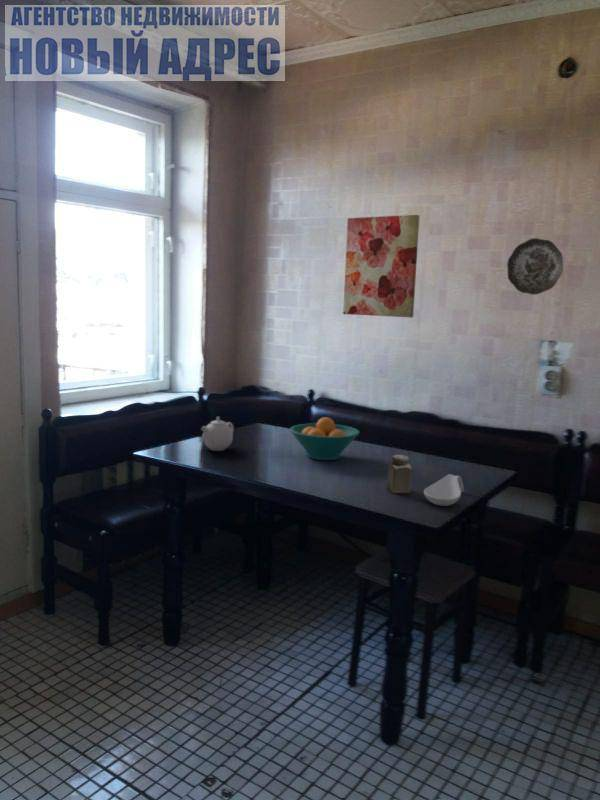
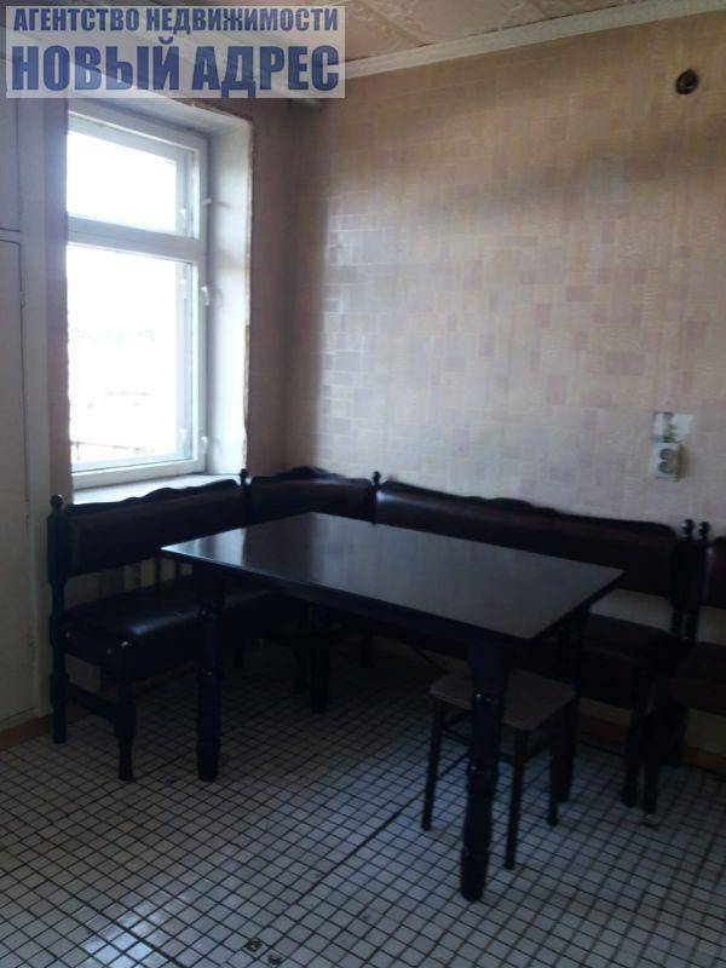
- fruit bowl [289,416,361,461]
- spoon rest [423,473,464,507]
- salt shaker [386,454,413,494]
- teapot [200,416,235,452]
- wall art [342,214,421,318]
- decorative plate [506,237,564,296]
